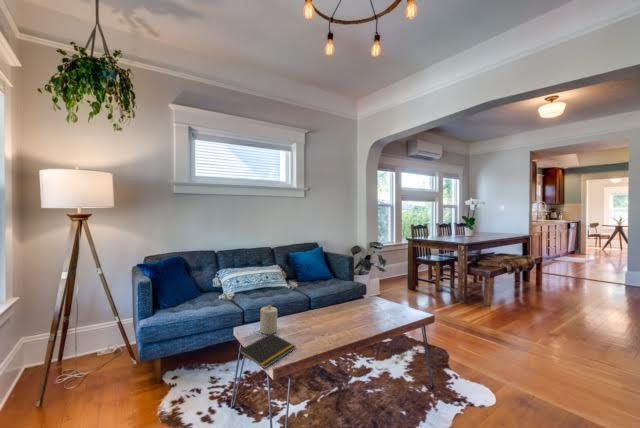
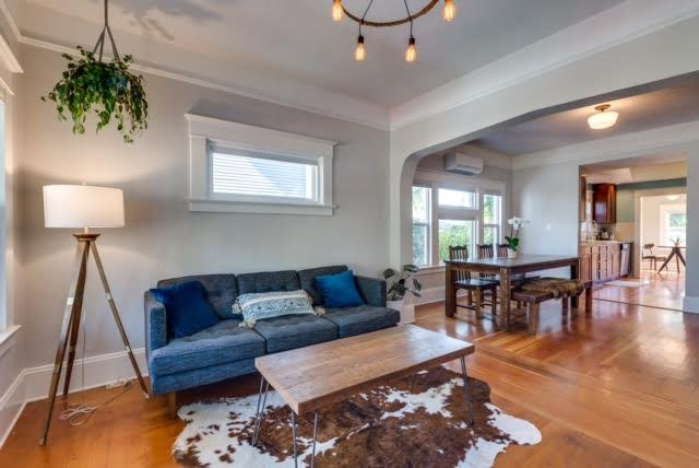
- candle [259,304,278,335]
- notepad [237,333,297,370]
